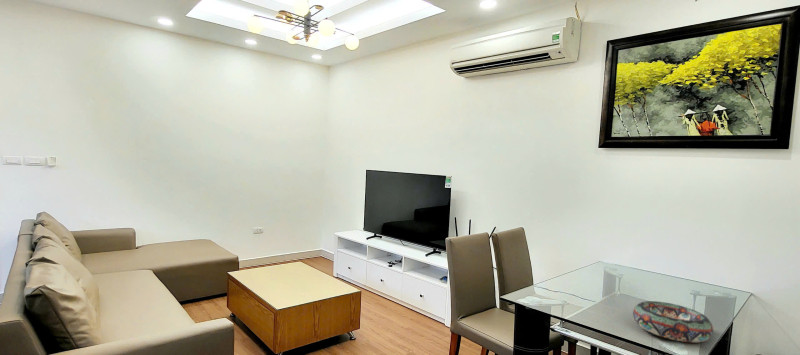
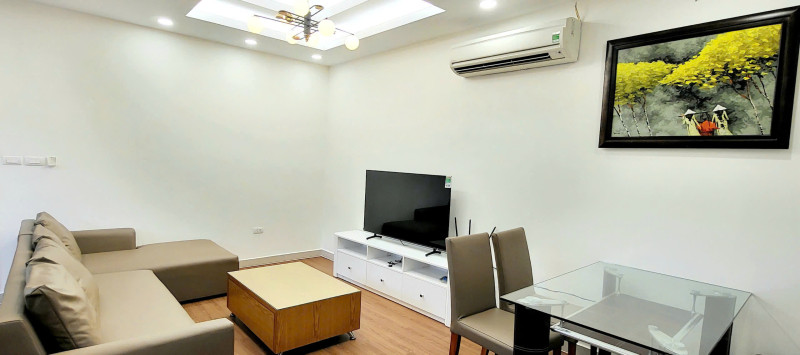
- decorative bowl [632,300,714,343]
